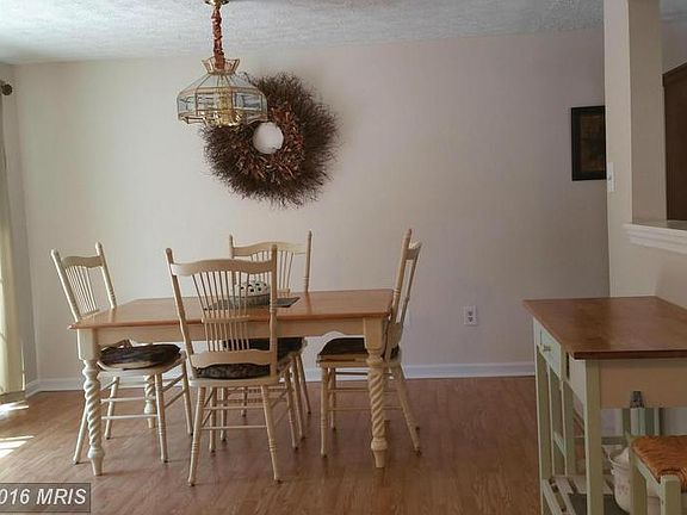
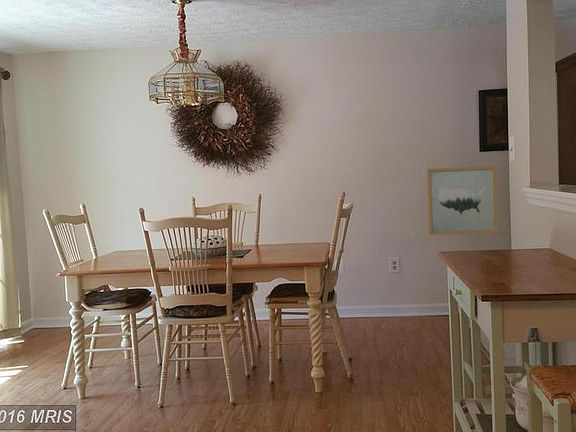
+ wall art [426,165,498,236]
